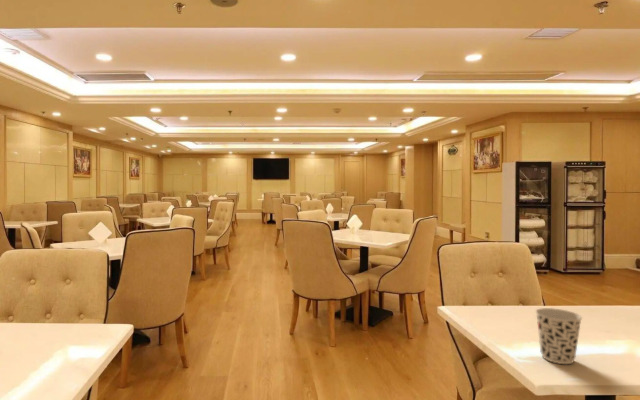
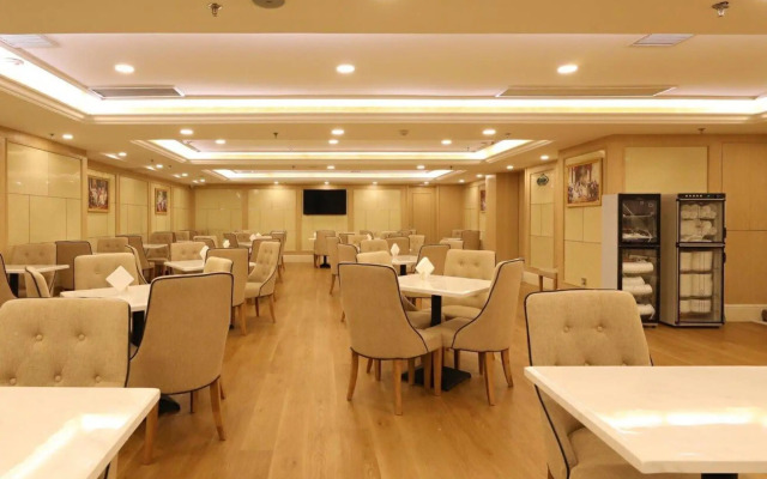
- cup [534,307,583,365]
